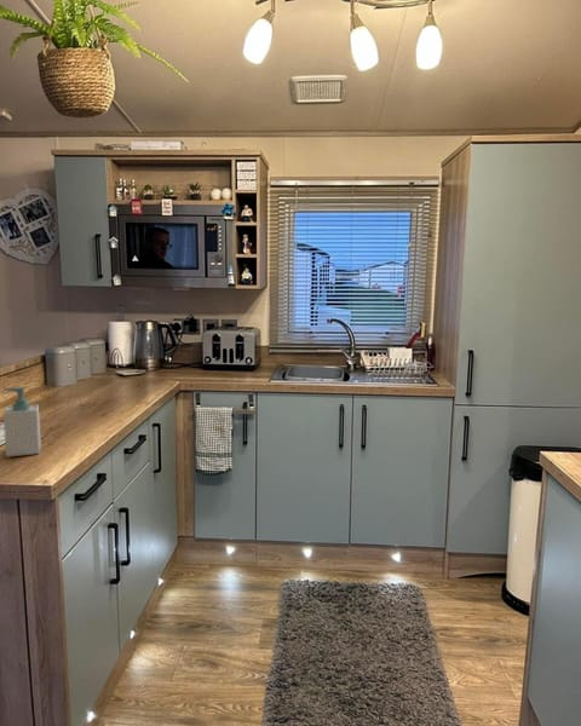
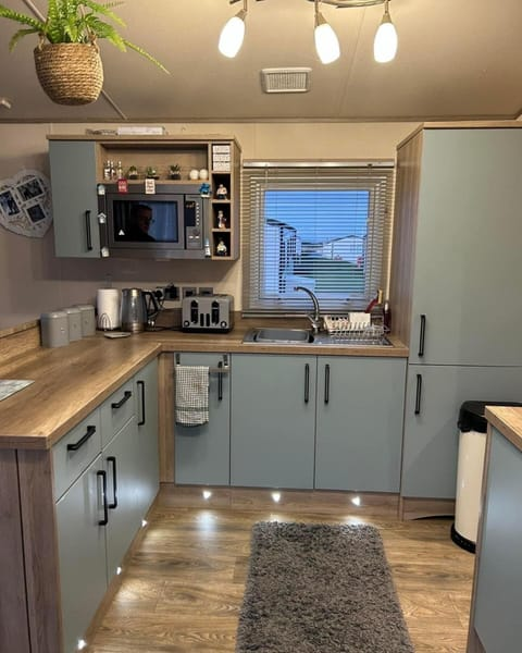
- soap bottle [1,385,41,457]
